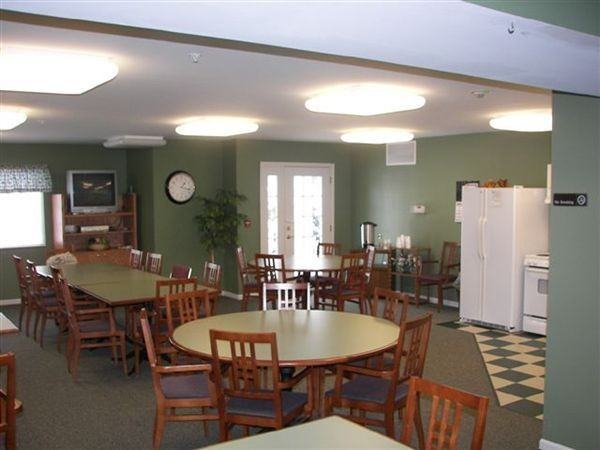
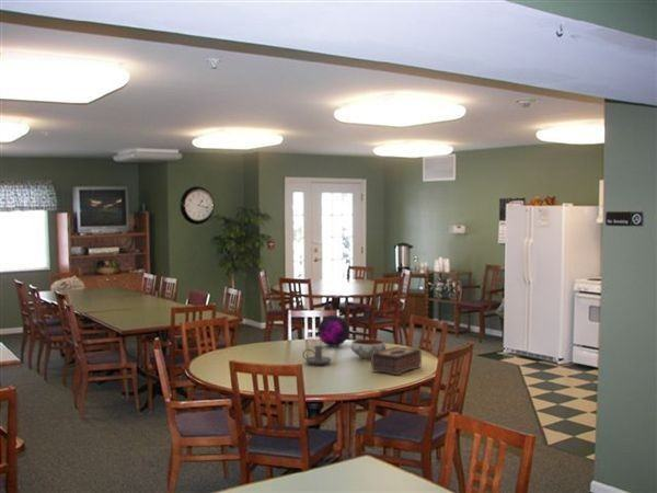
+ decorative orb [316,314,350,347]
+ tissue box [370,345,423,376]
+ bowl [350,339,388,360]
+ candle holder [302,345,332,366]
